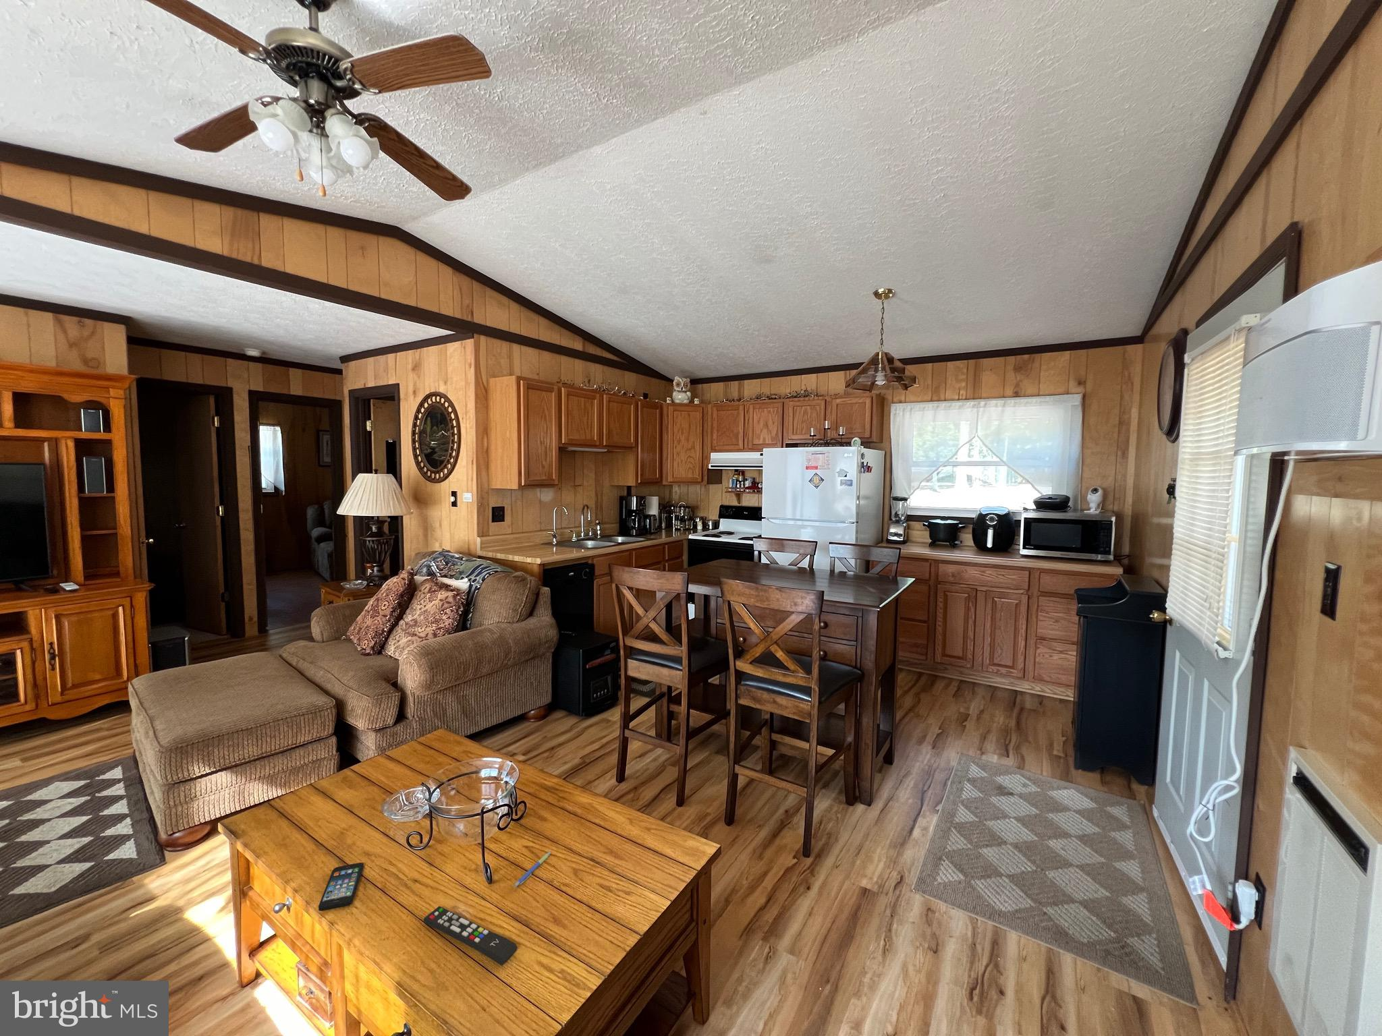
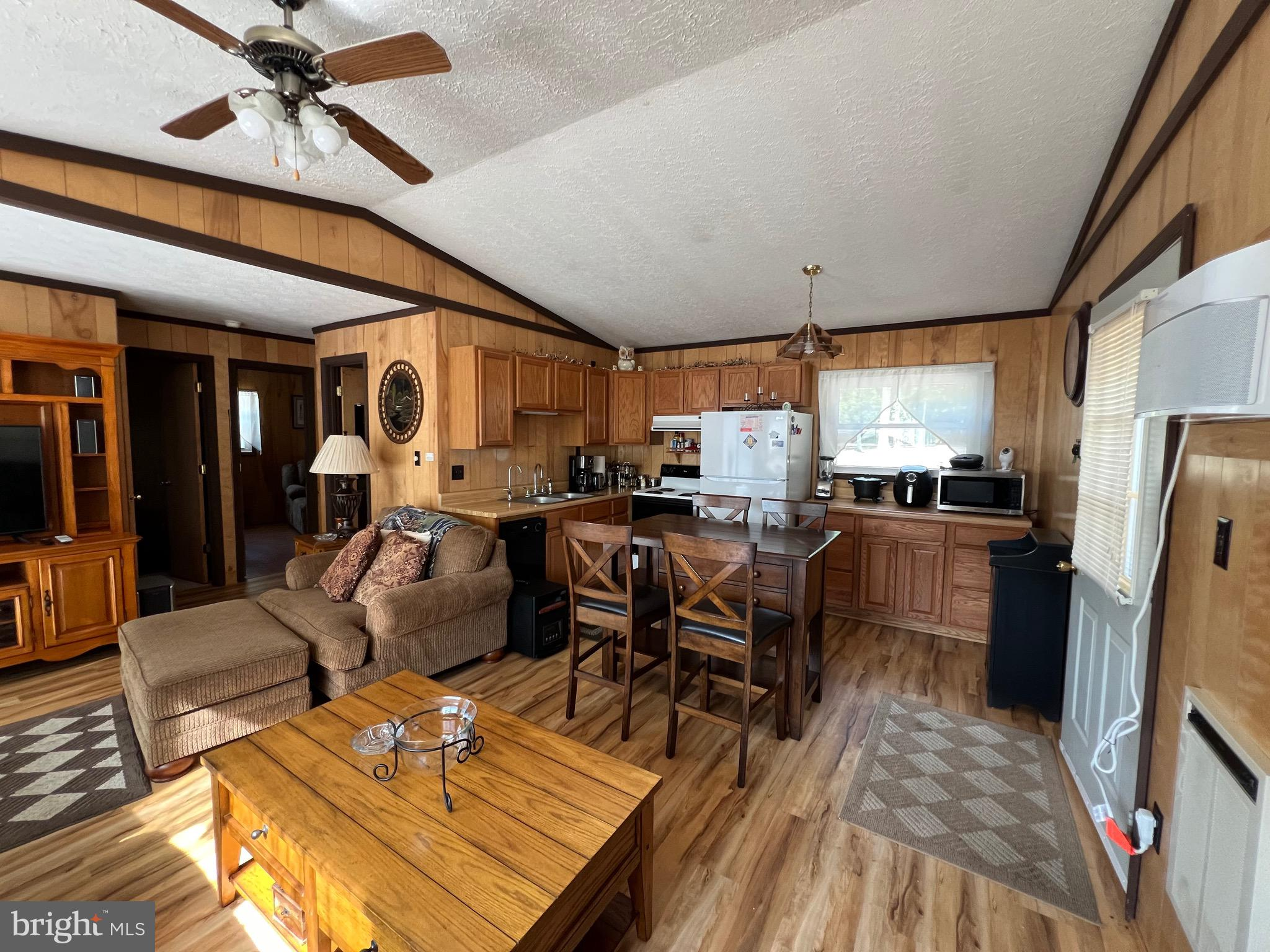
- smartphone [318,862,365,912]
- pen [514,851,552,888]
- remote control [423,905,518,966]
